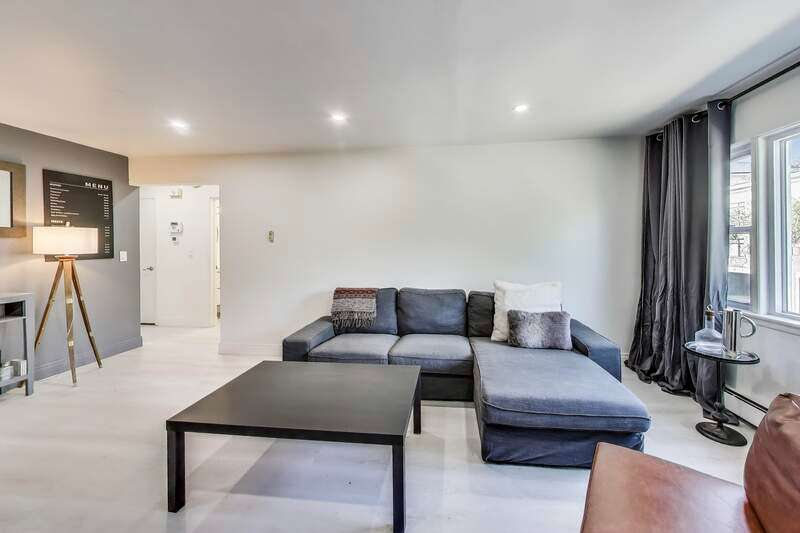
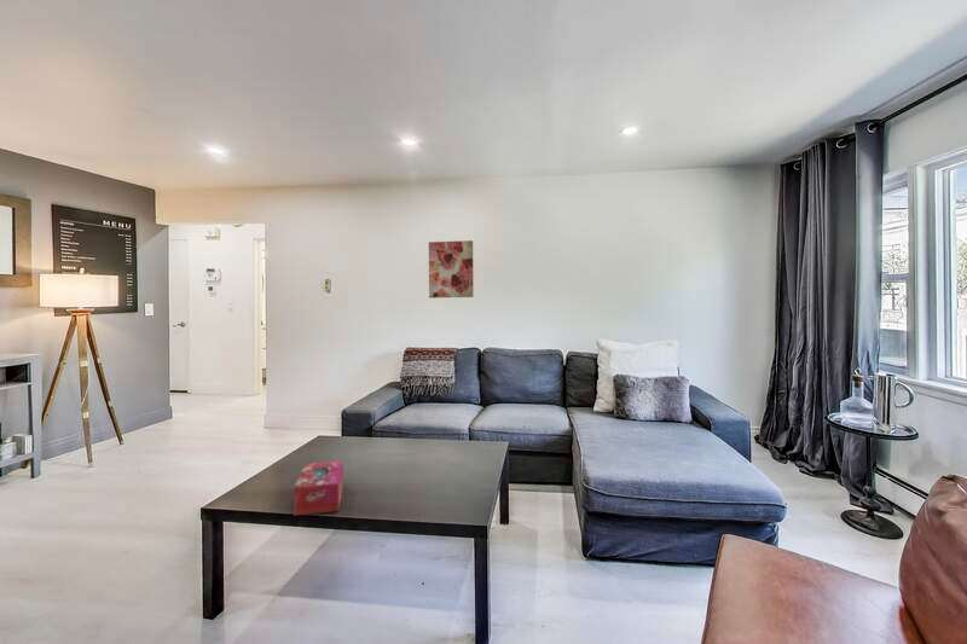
+ tissue box [293,459,344,516]
+ wall art [428,239,475,298]
